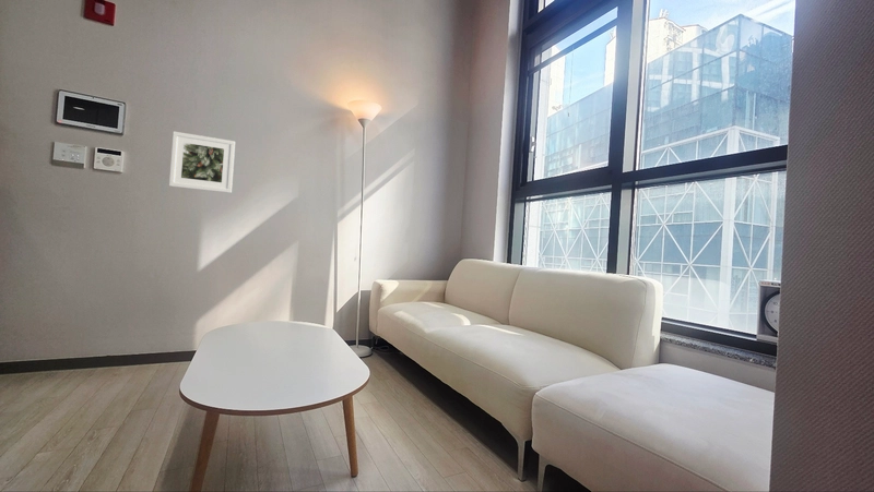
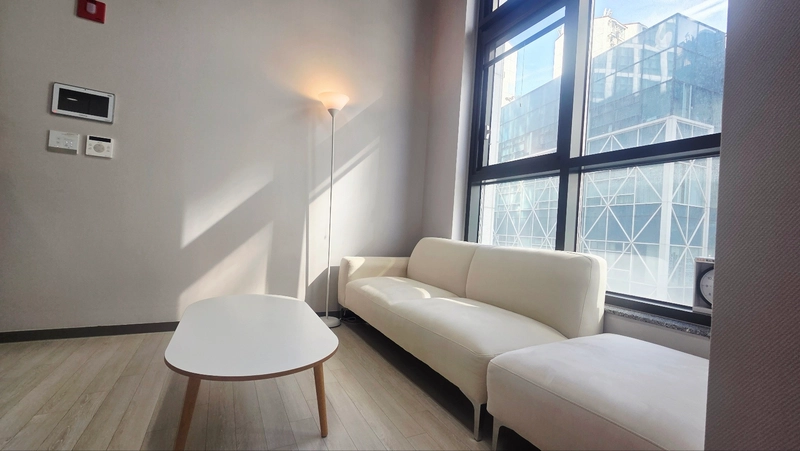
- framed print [168,131,236,194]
